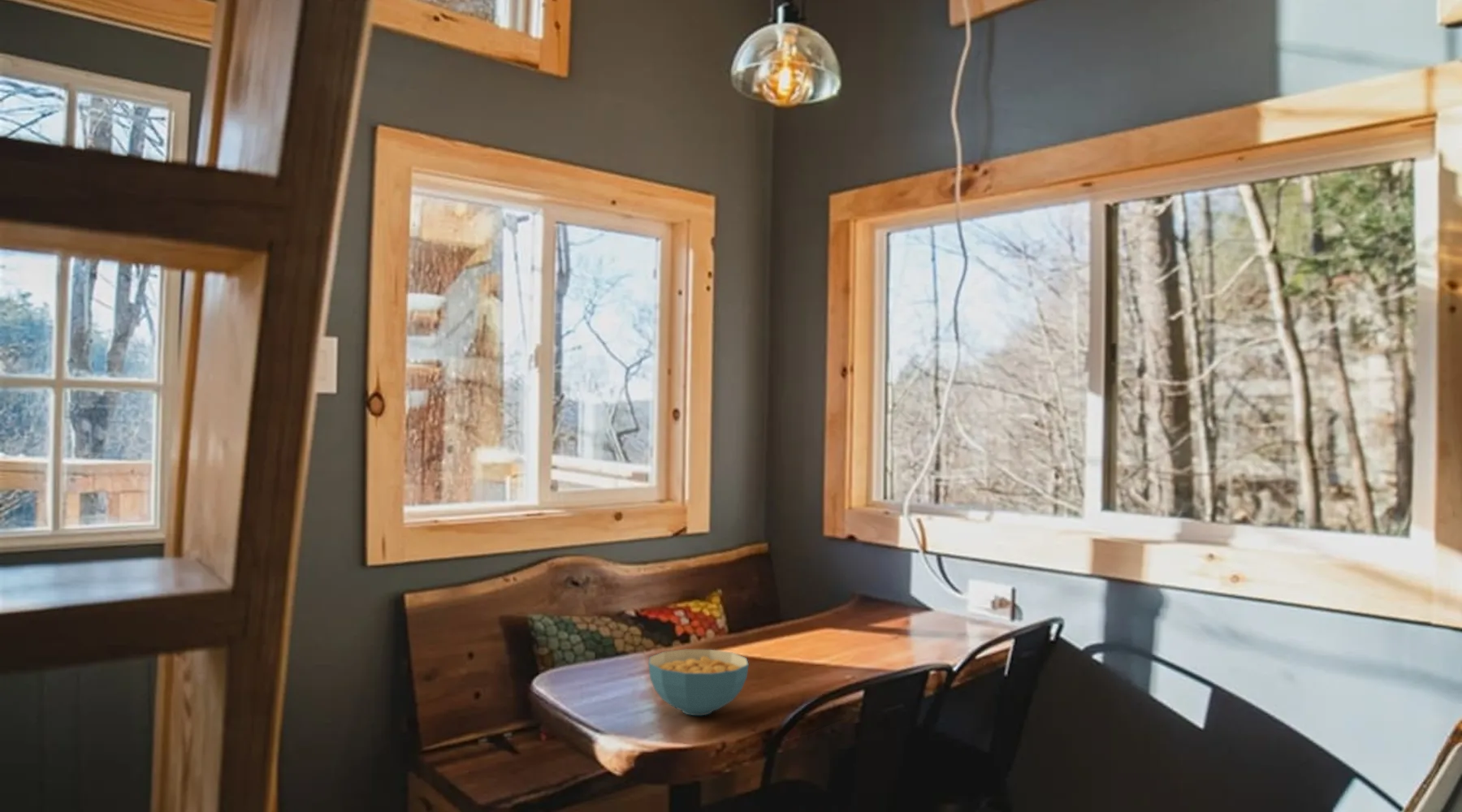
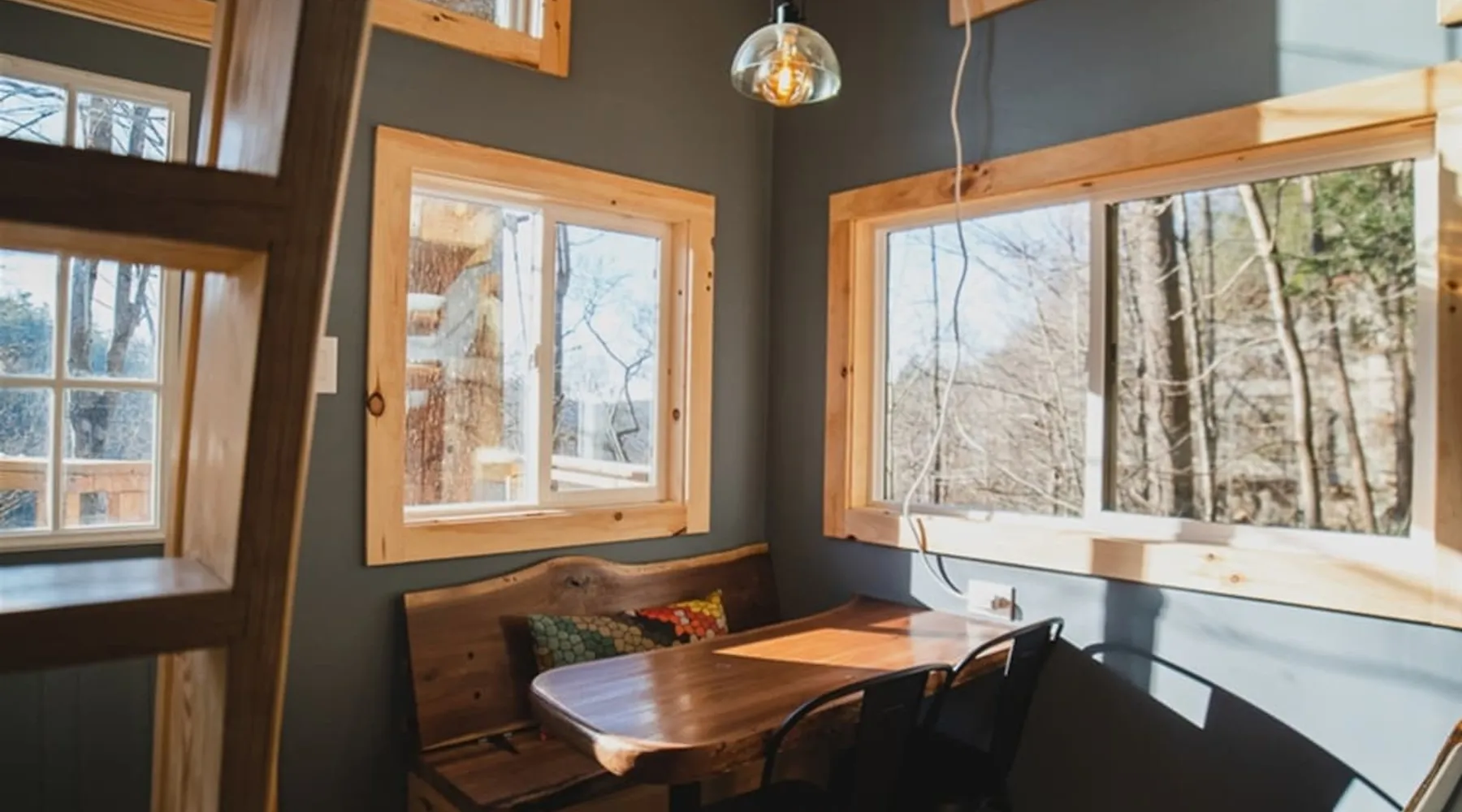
- cereal bowl [647,649,750,716]
